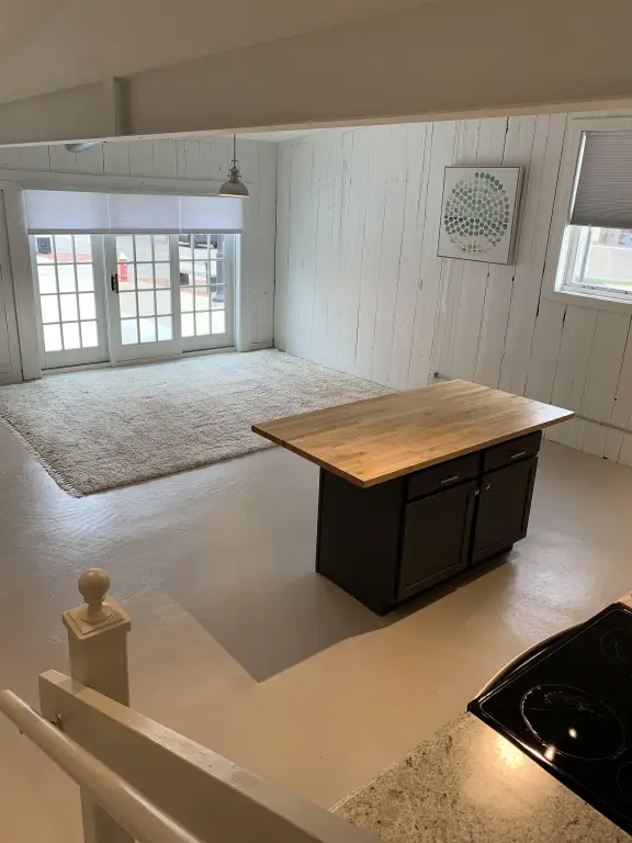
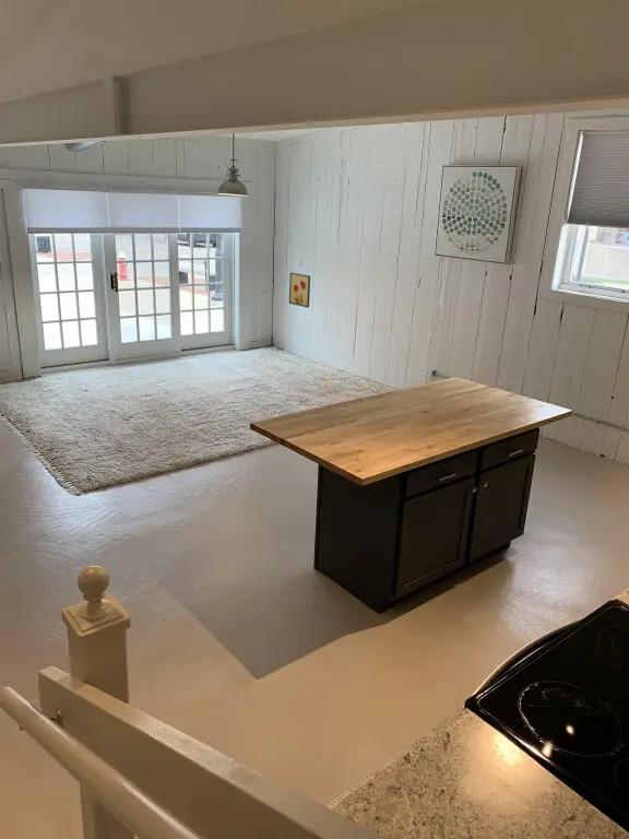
+ wall art [288,272,311,309]
